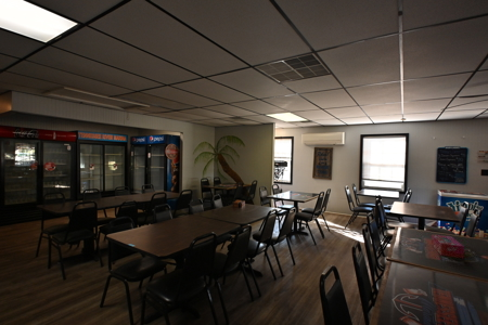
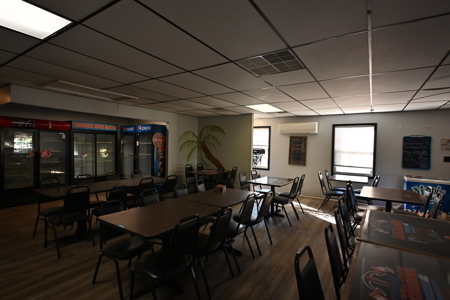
- tissue box [431,233,465,259]
